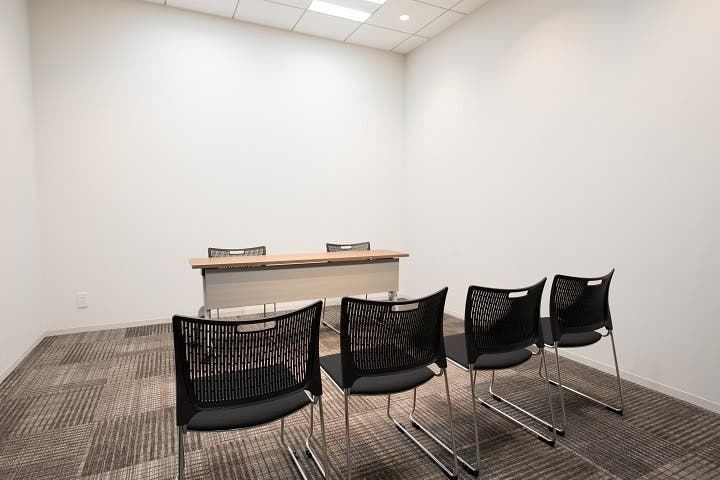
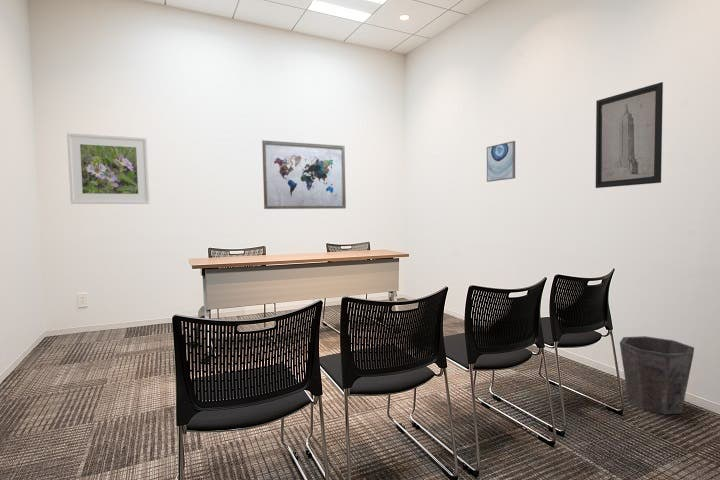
+ waste bin [619,335,695,415]
+ wall art [595,81,664,189]
+ wall art [486,140,516,183]
+ wall art [261,139,347,210]
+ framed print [66,132,151,205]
